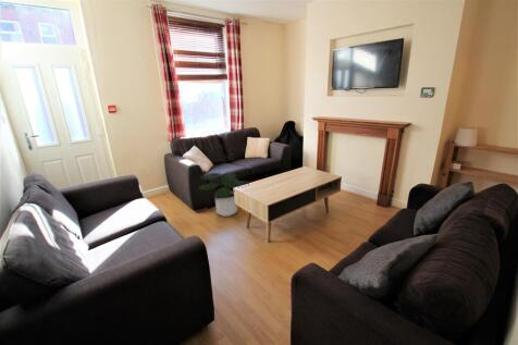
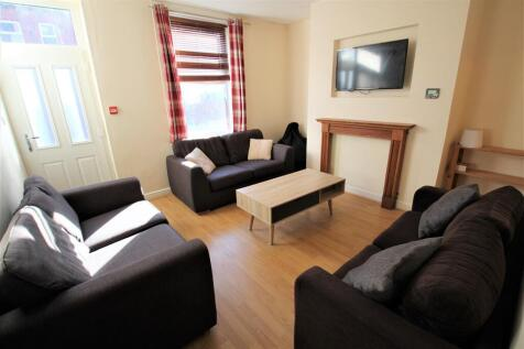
- potted plant [198,172,252,218]
